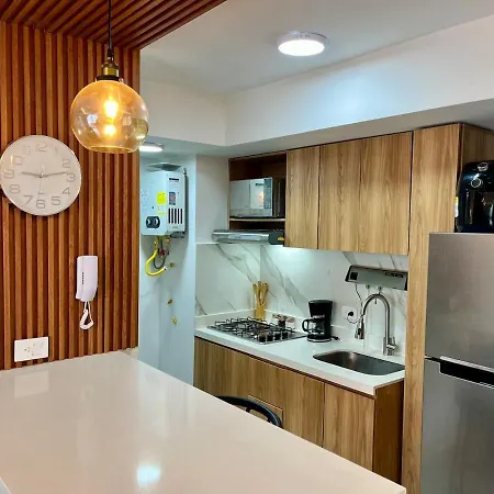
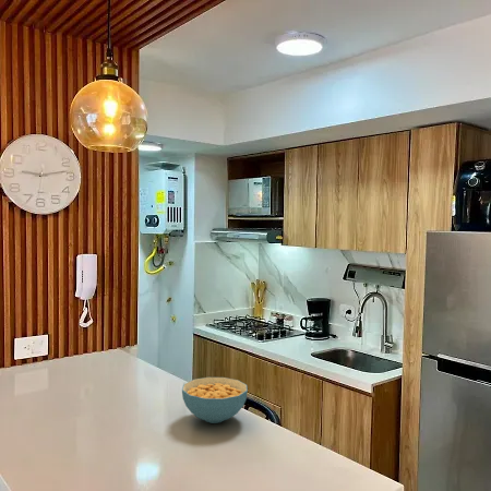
+ cereal bowl [181,376,249,424]
